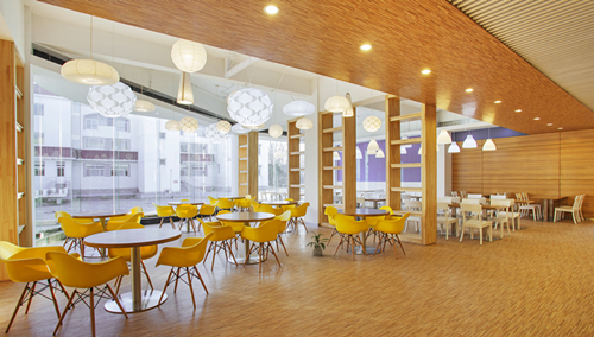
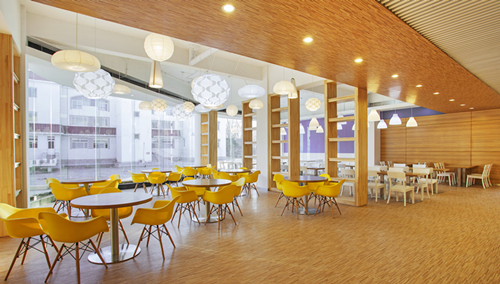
- house plant [304,230,330,257]
